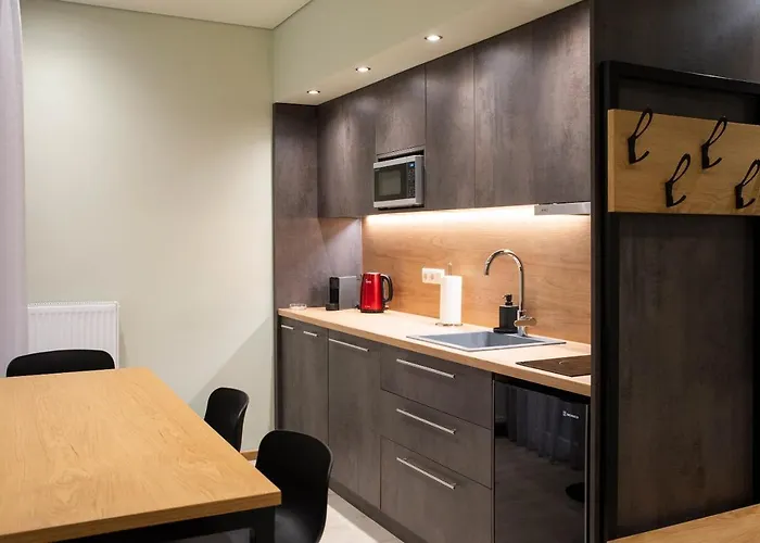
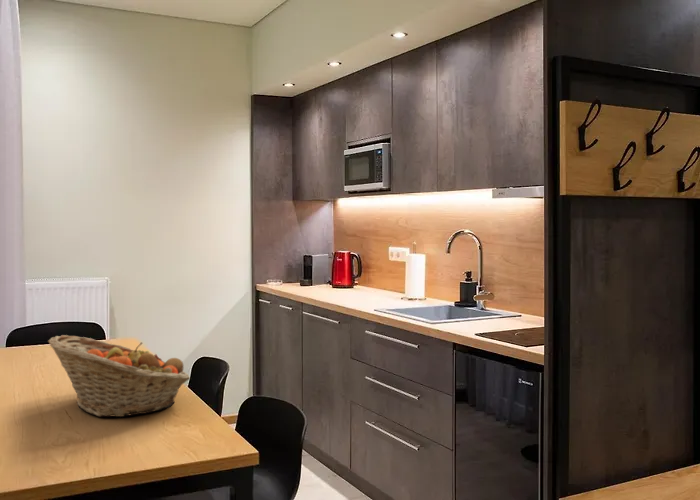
+ fruit basket [47,334,191,418]
